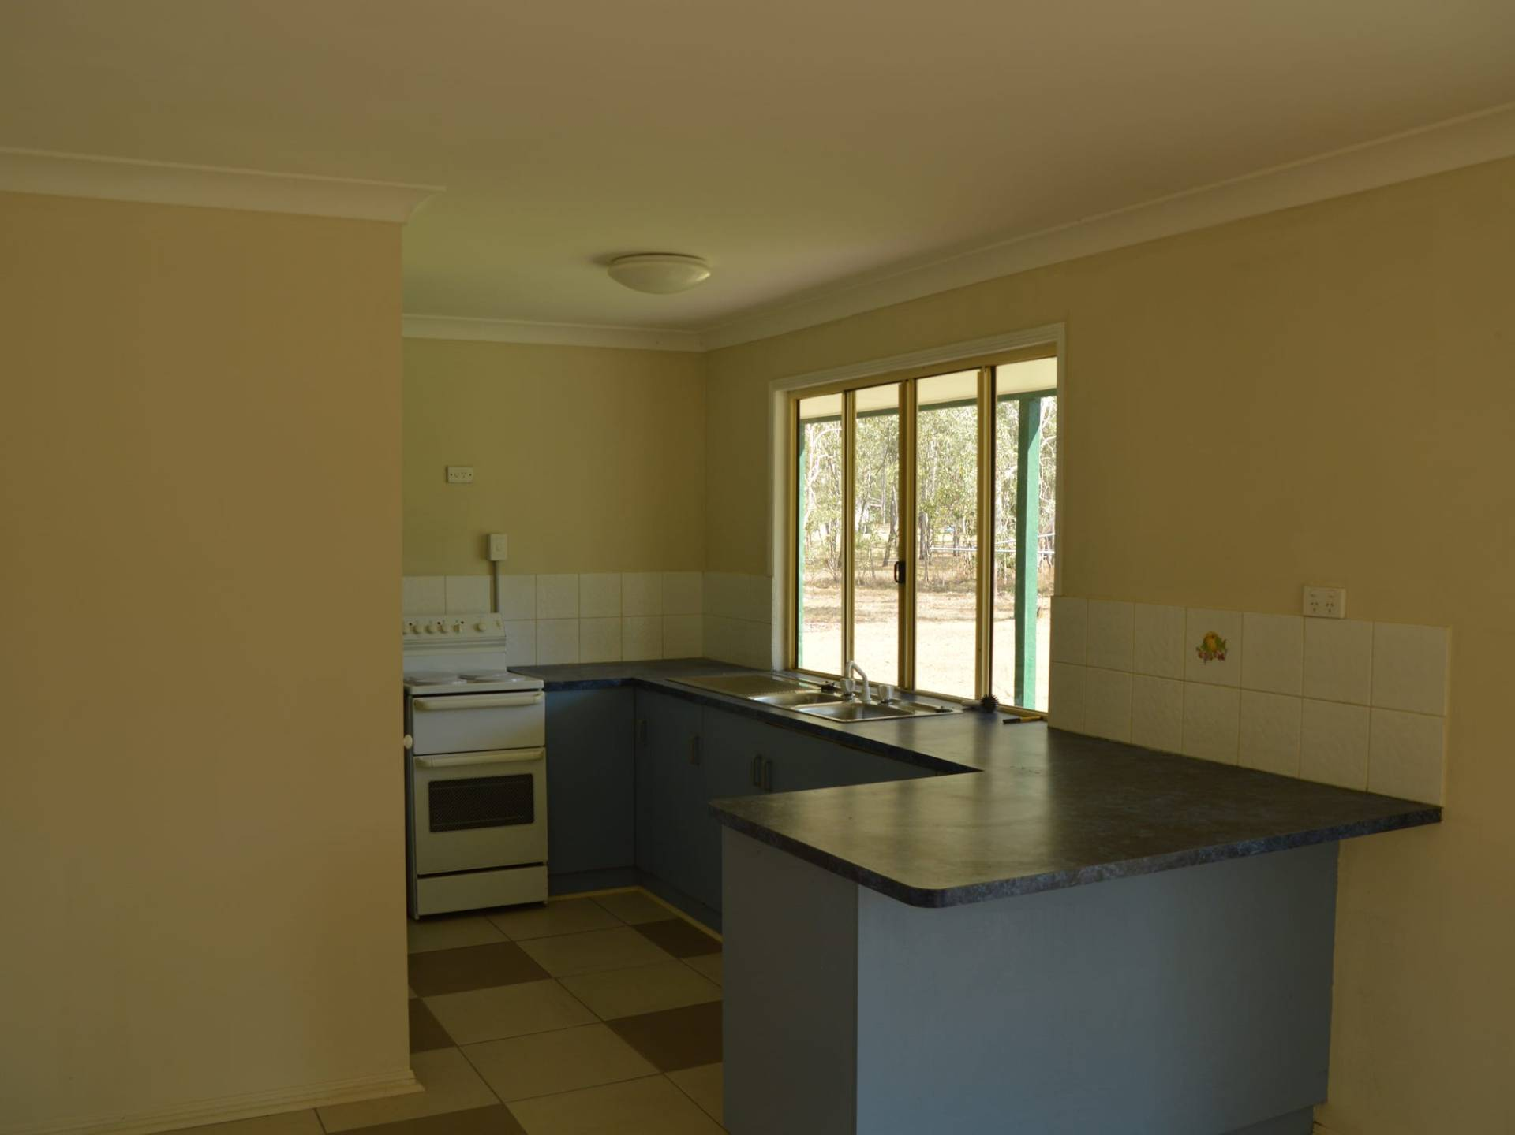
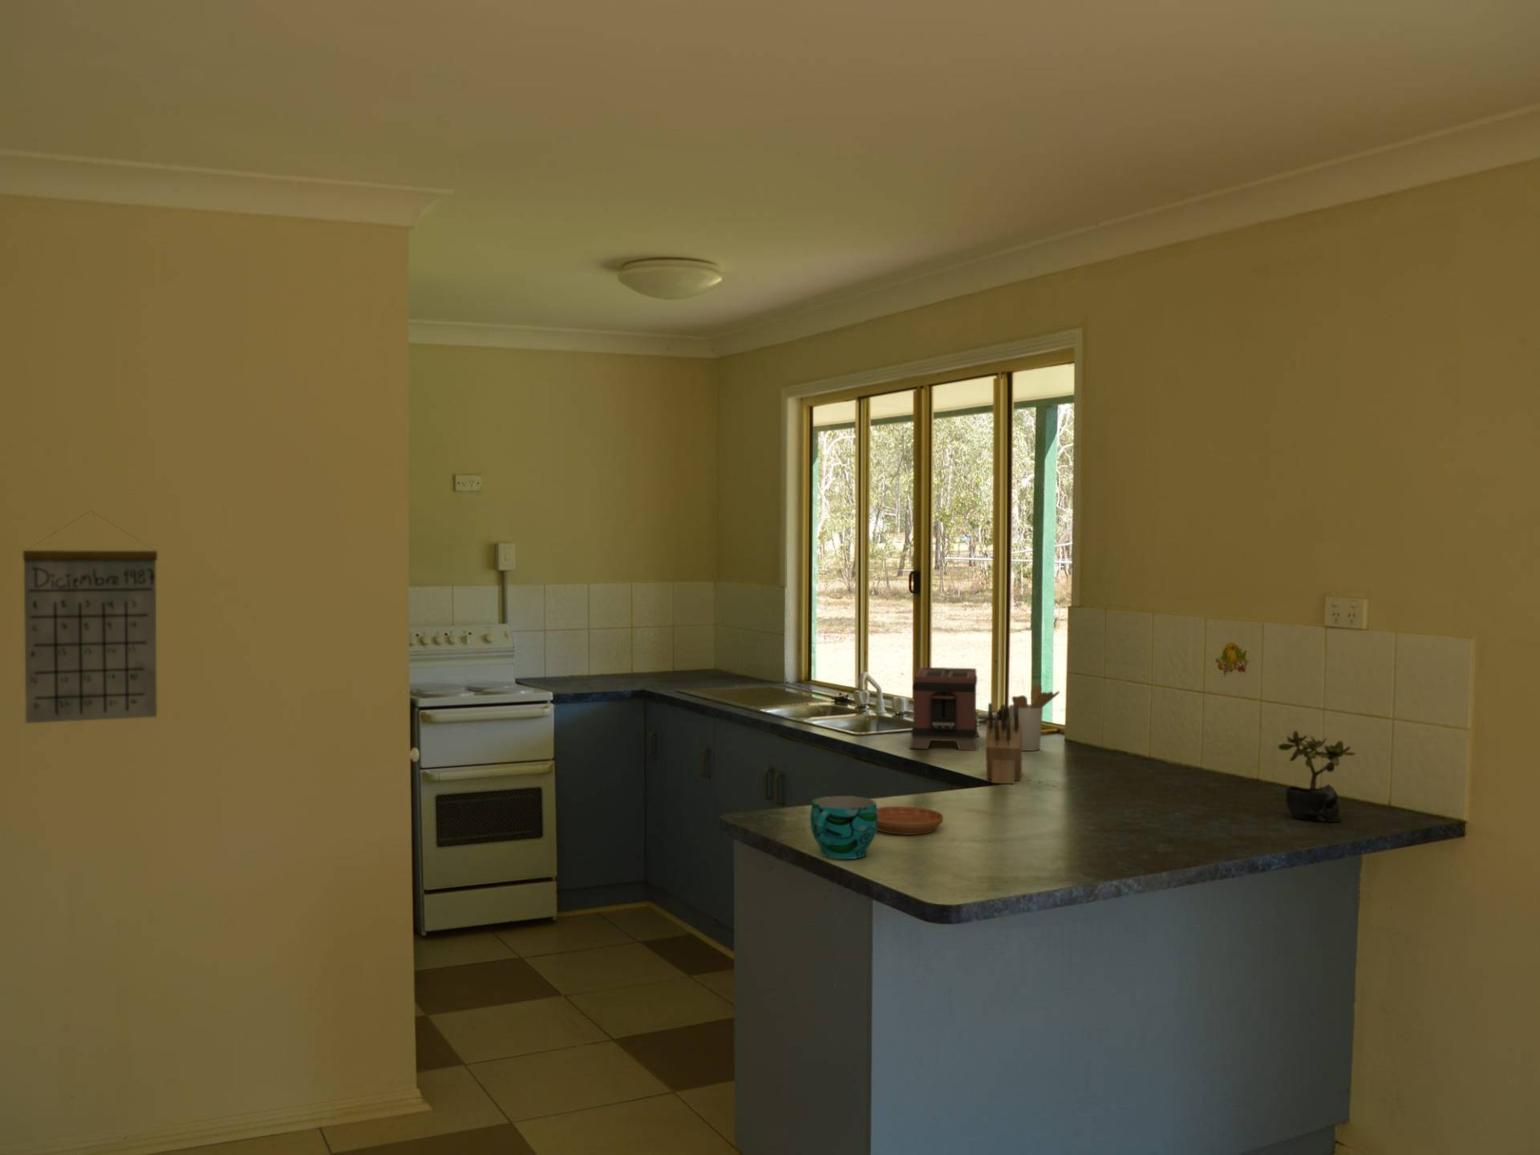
+ knife block [985,702,1022,785]
+ utensil holder [1008,683,1060,751]
+ toaster [908,666,980,751]
+ cup [809,795,878,860]
+ saucer [877,806,945,836]
+ succulent plant [1278,730,1357,823]
+ calendar [23,510,158,724]
